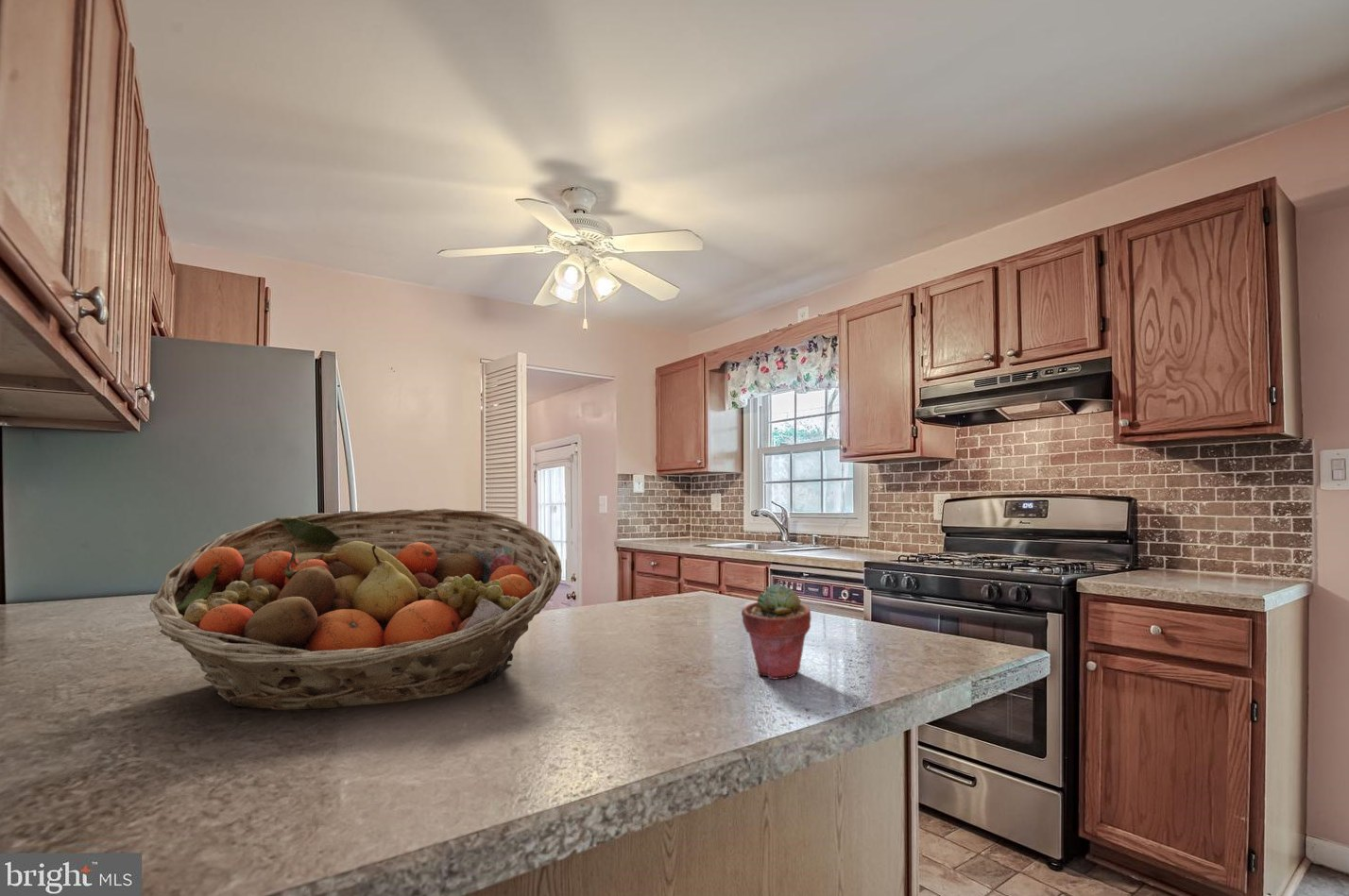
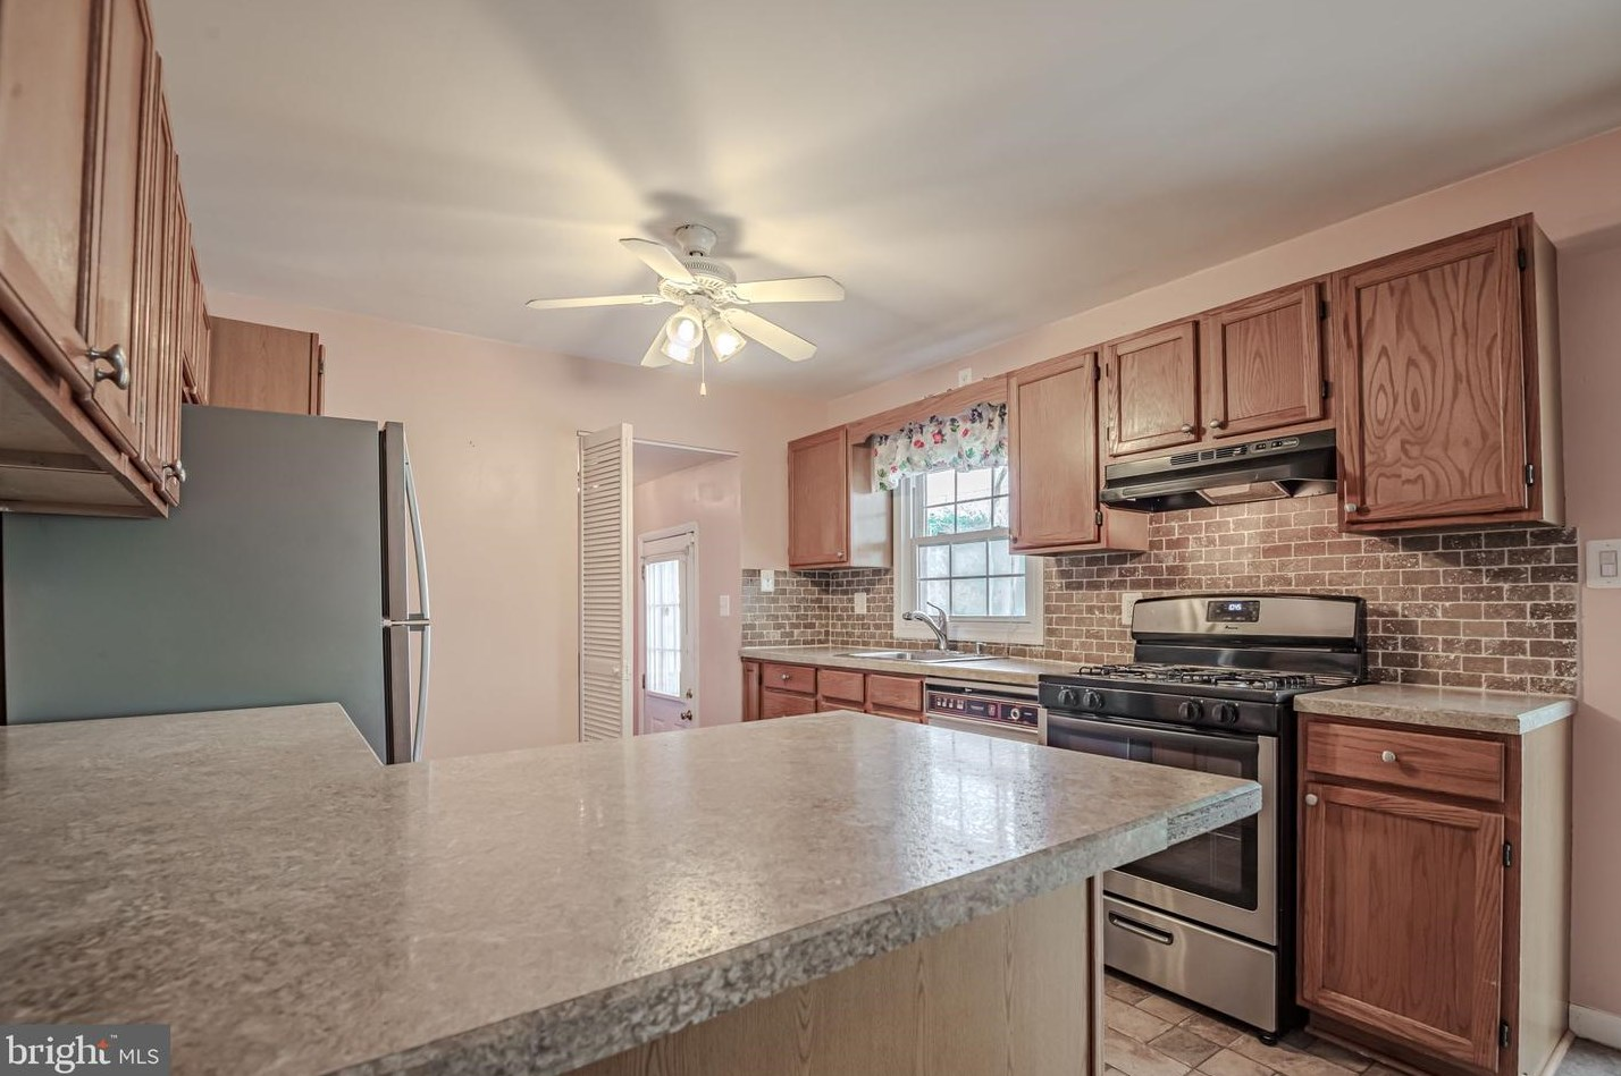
- potted succulent [741,582,812,681]
- fruit basket [149,507,563,711]
